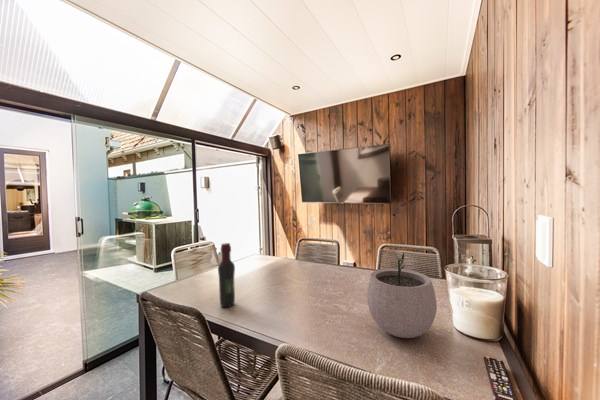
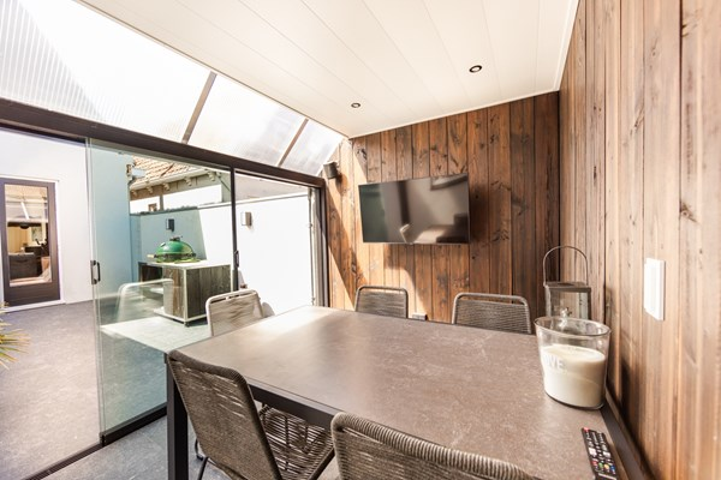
- wine bottle [217,242,236,308]
- plant pot [366,252,438,339]
